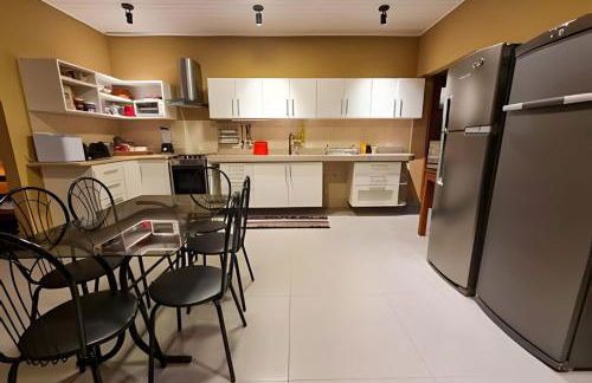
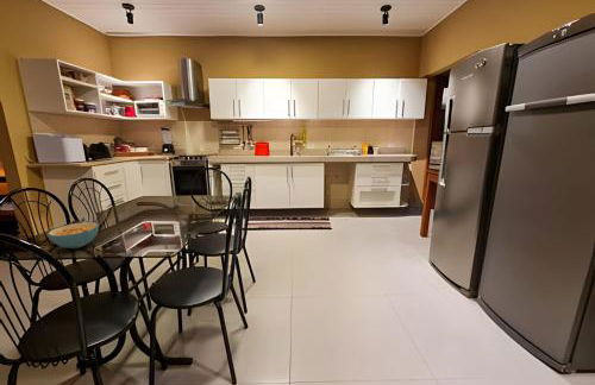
+ cereal bowl [46,221,100,250]
